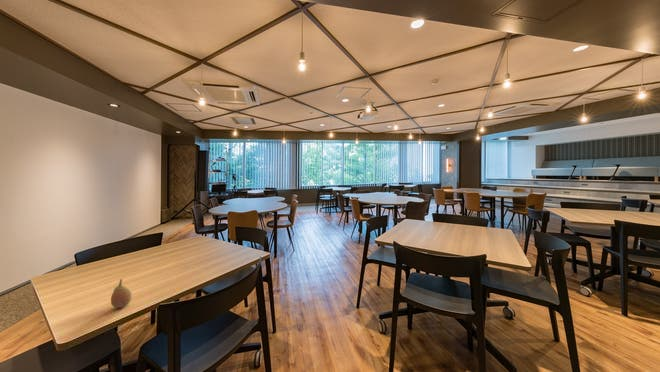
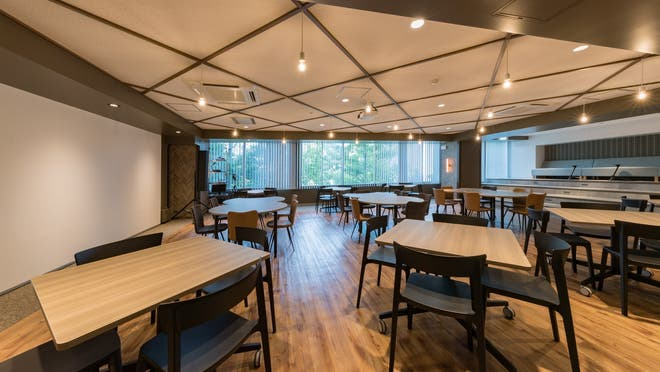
- fruit [110,278,133,309]
